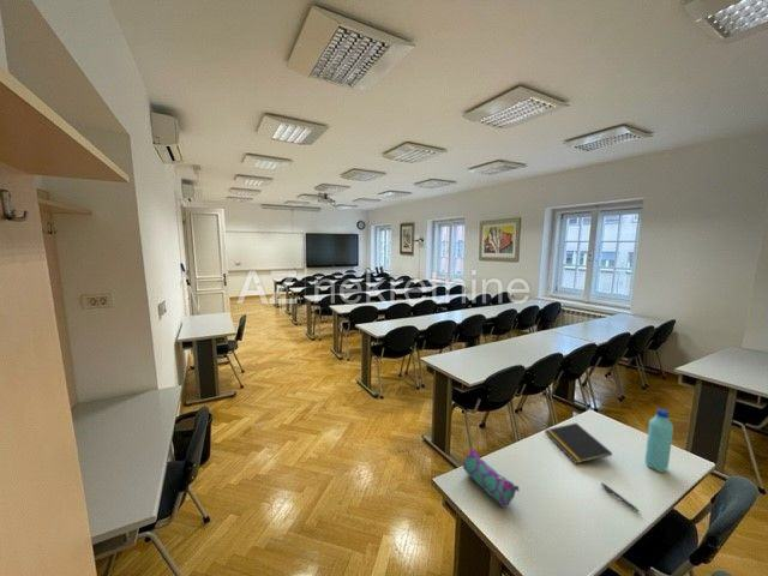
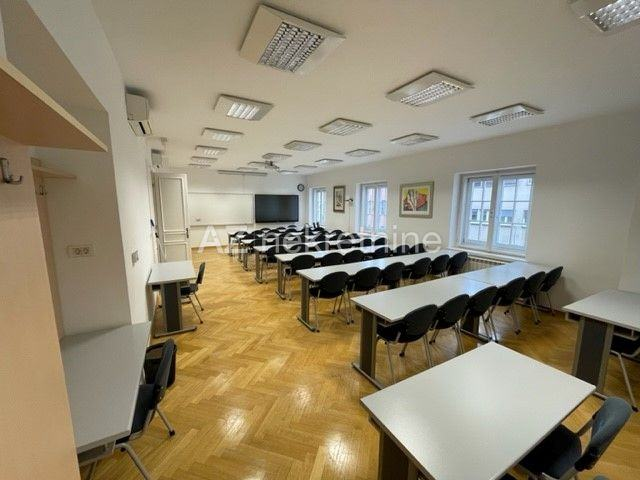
- pen [600,481,641,514]
- pencil case [462,448,520,509]
- water bottle [644,408,674,473]
- notepad [544,422,613,464]
